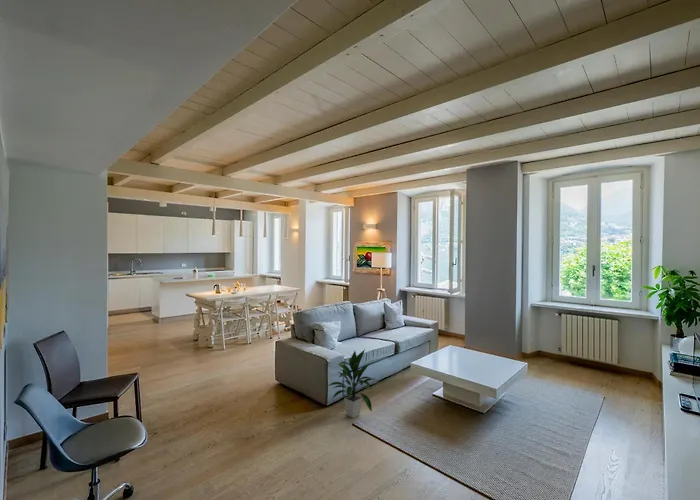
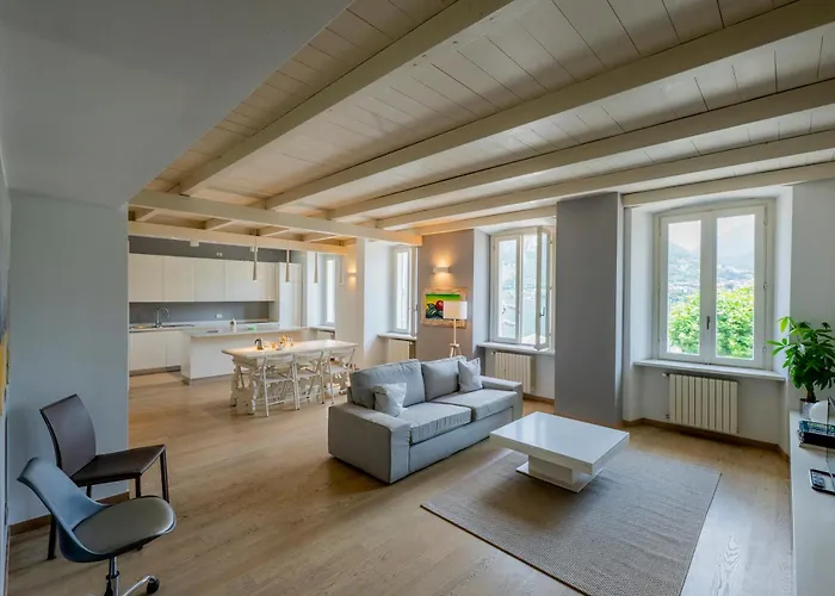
- indoor plant [327,348,375,419]
